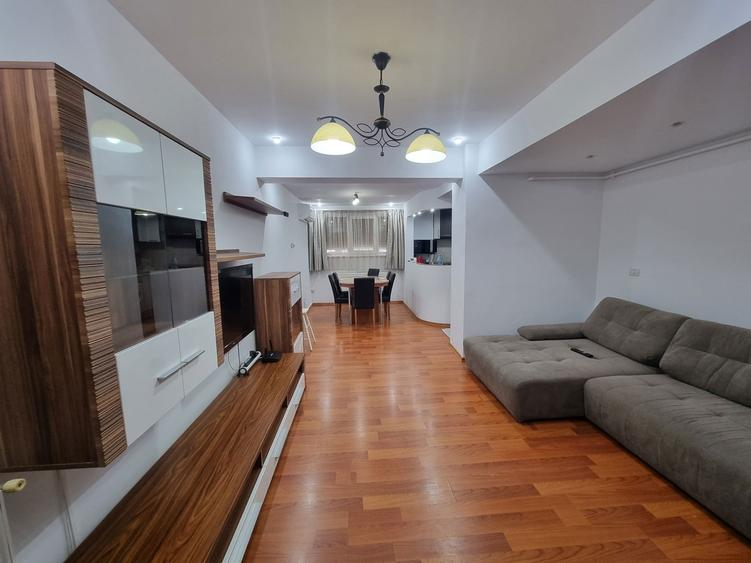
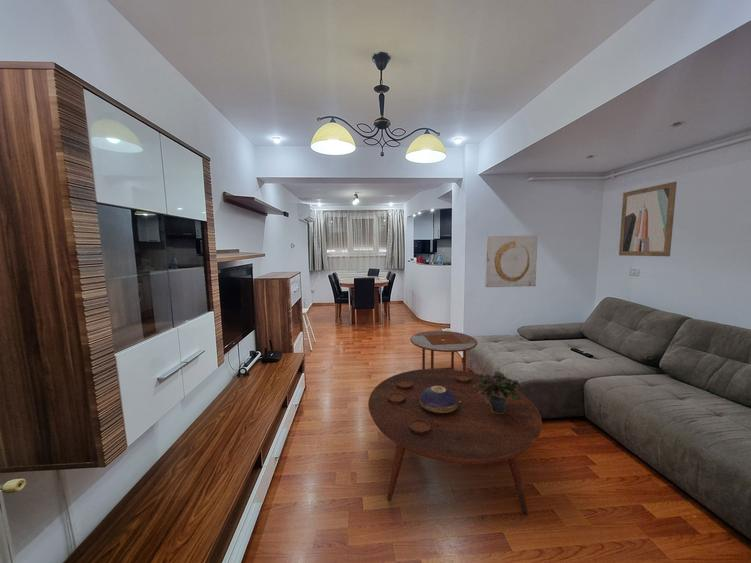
+ decorative bowl [419,386,458,413]
+ wall art [618,181,678,257]
+ coffee table [367,368,543,516]
+ potted plant [473,370,526,414]
+ wall art [484,234,539,288]
+ side table [409,330,478,372]
